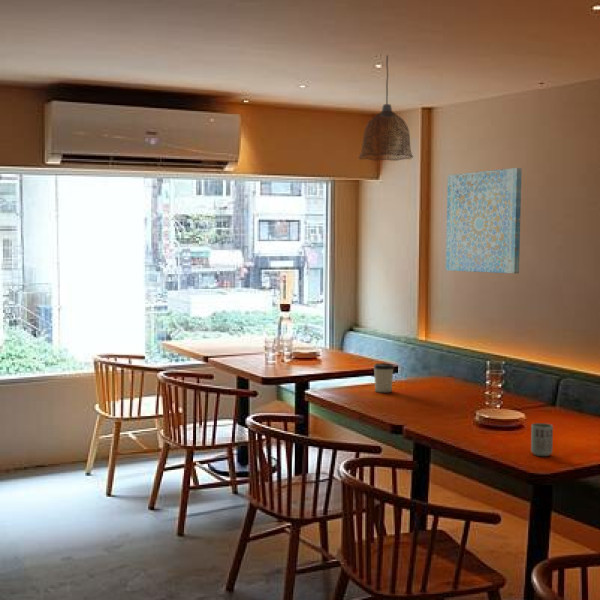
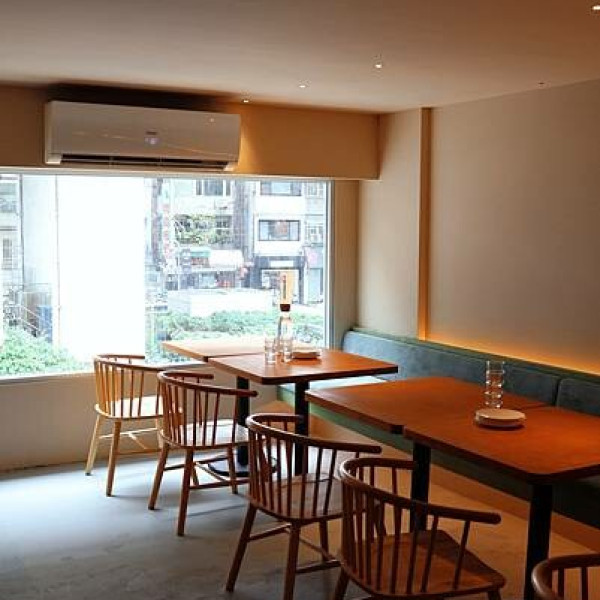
- cup [373,362,395,393]
- pendant lamp [358,54,414,162]
- wall art [445,167,523,274]
- cup [530,422,554,457]
